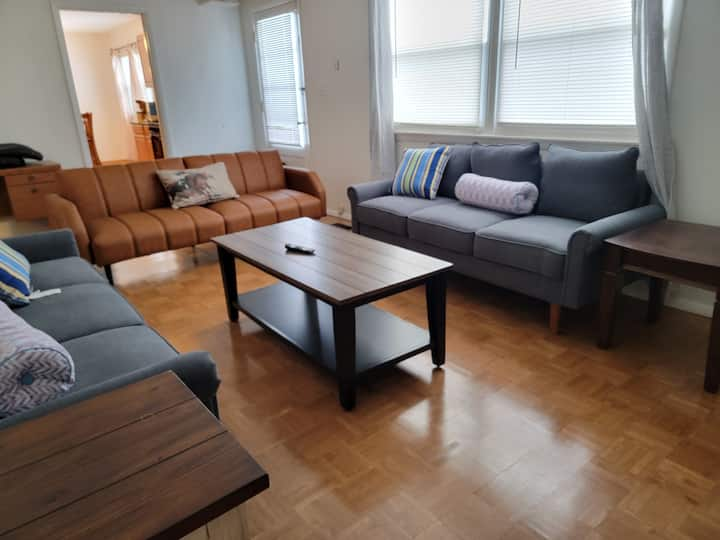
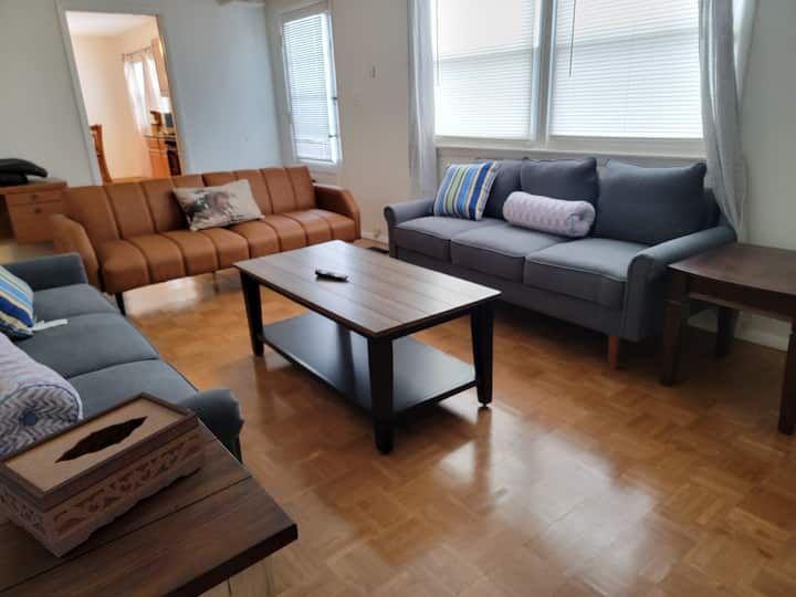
+ tissue box [0,390,207,558]
